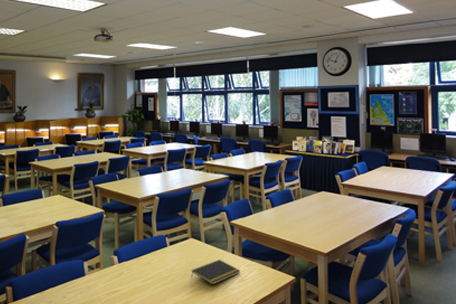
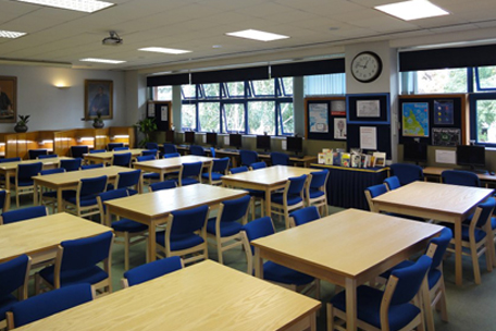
- notepad [190,259,241,285]
